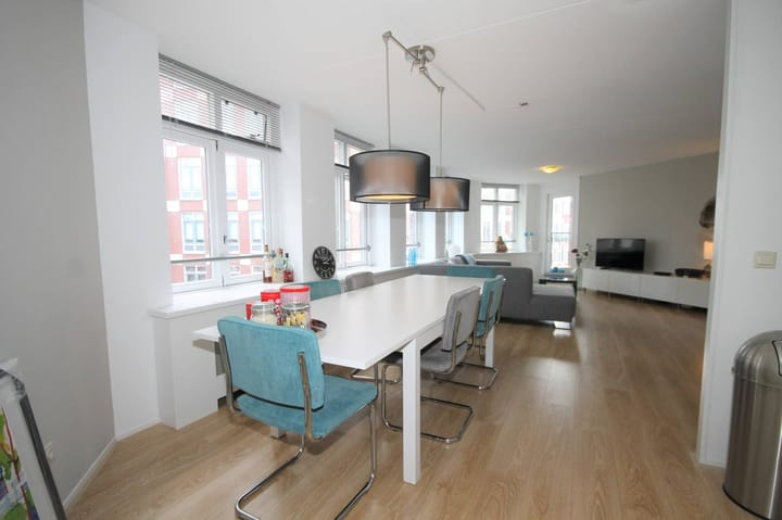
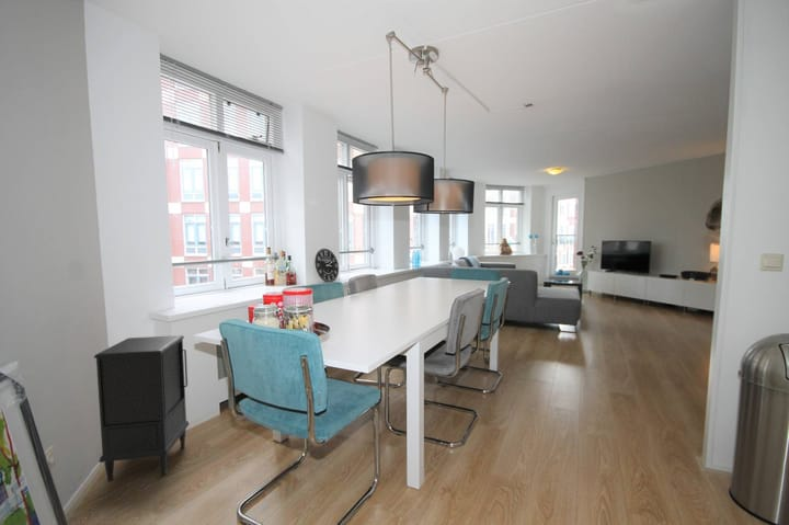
+ nightstand [93,334,190,483]
